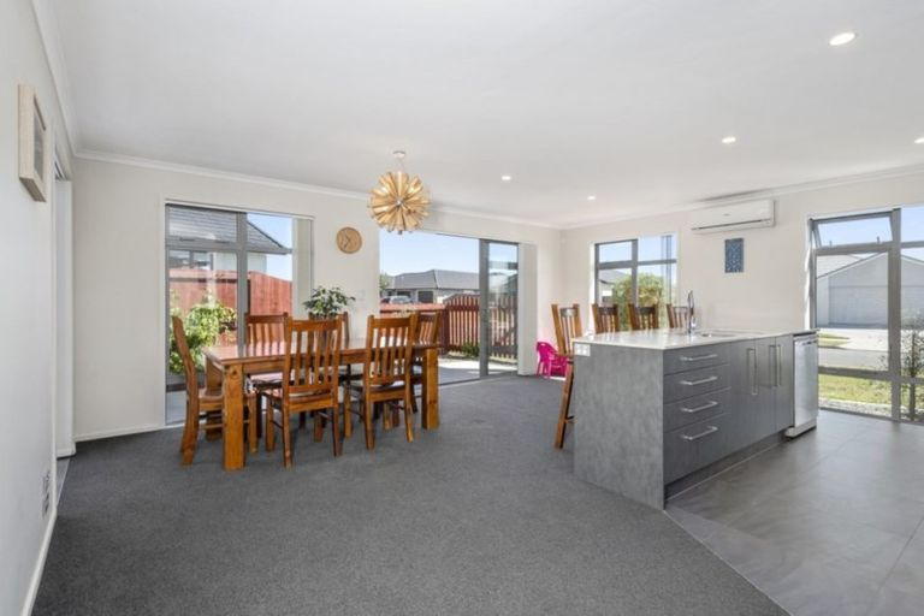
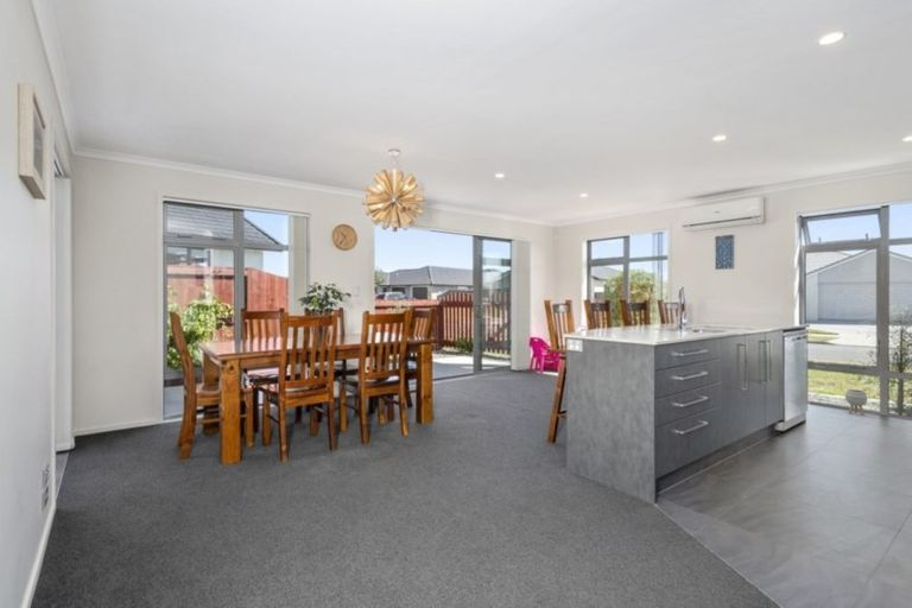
+ planter [844,388,868,416]
